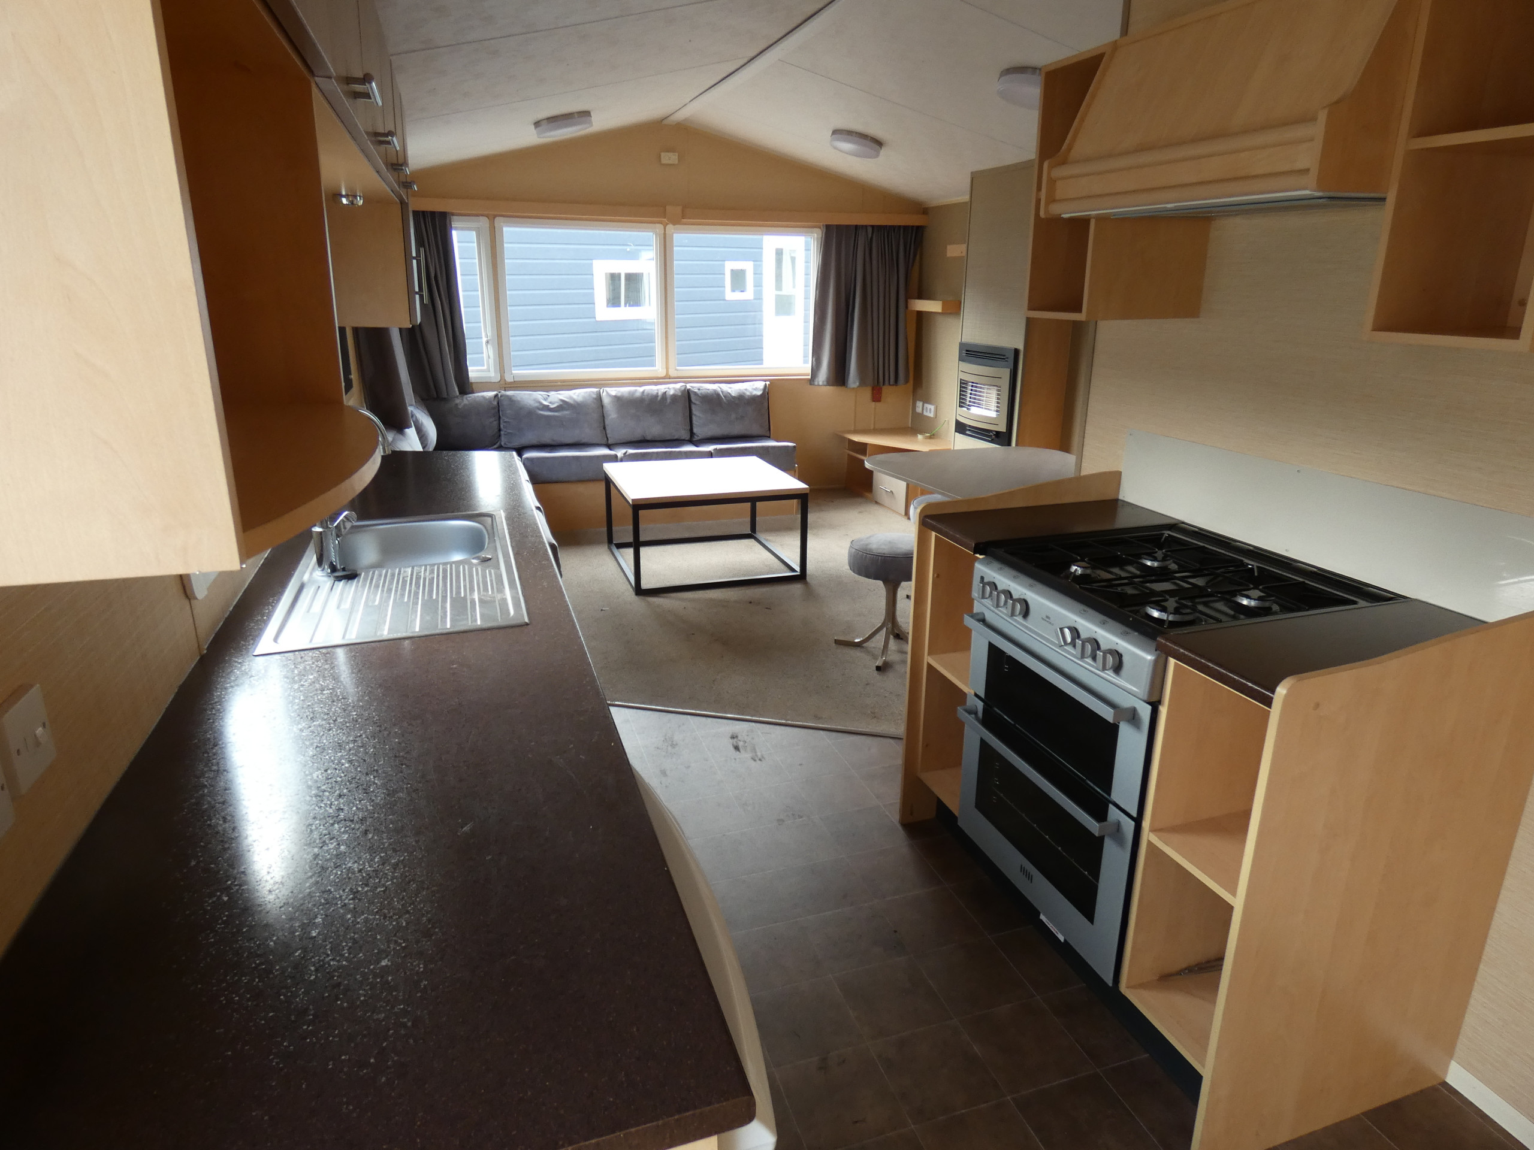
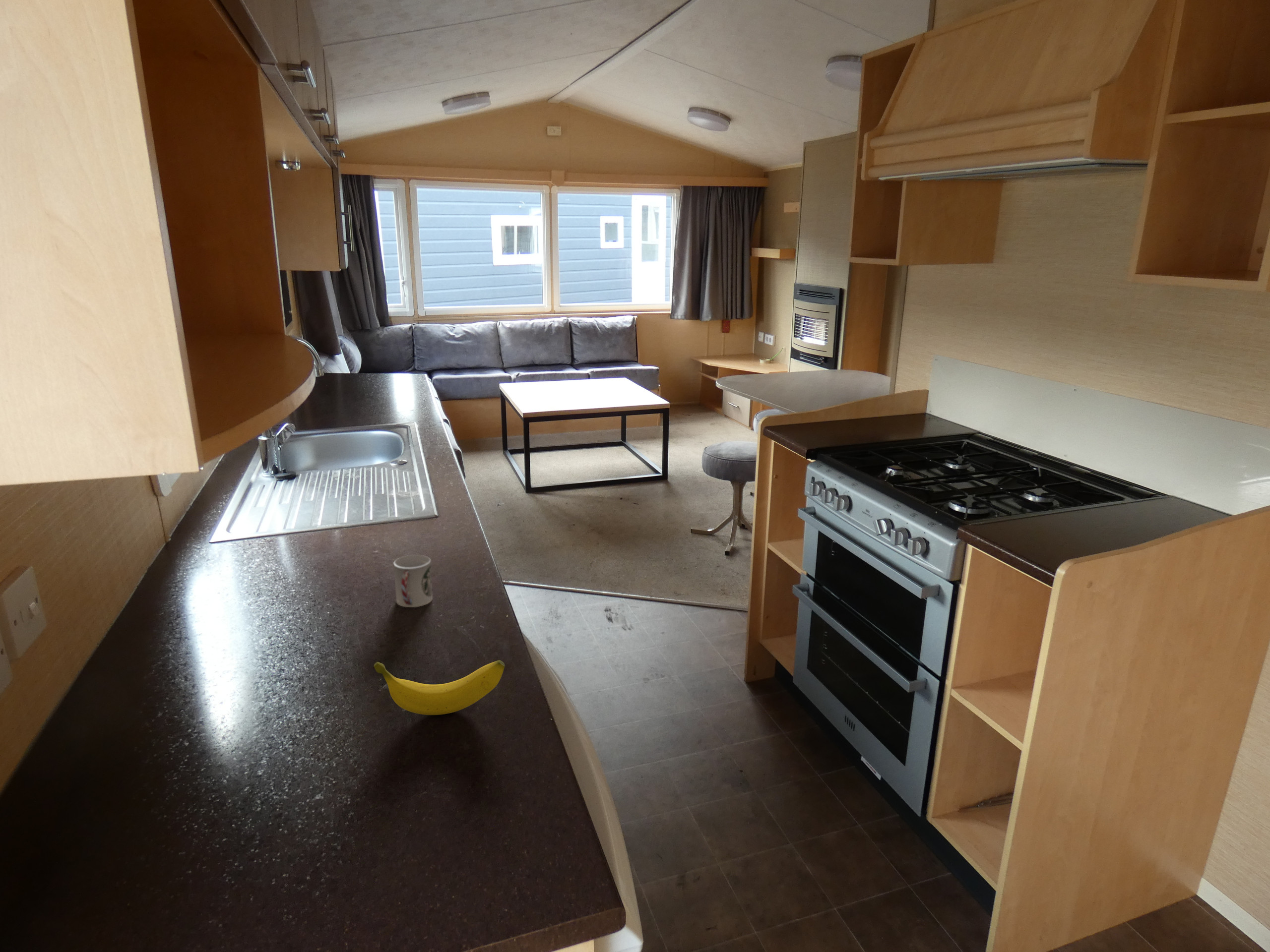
+ banana [374,659,505,715]
+ cup [393,554,433,608]
